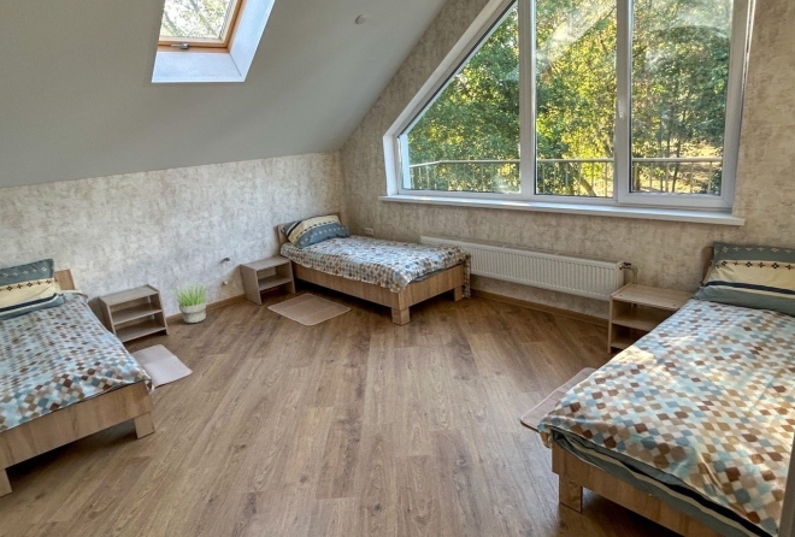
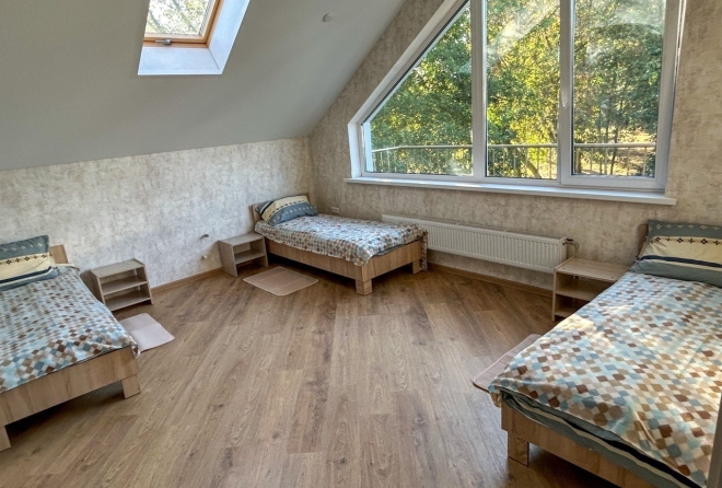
- potted plant [166,281,208,324]
